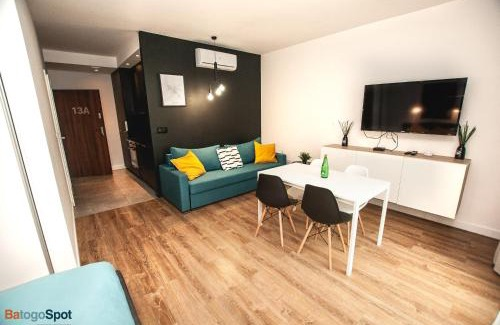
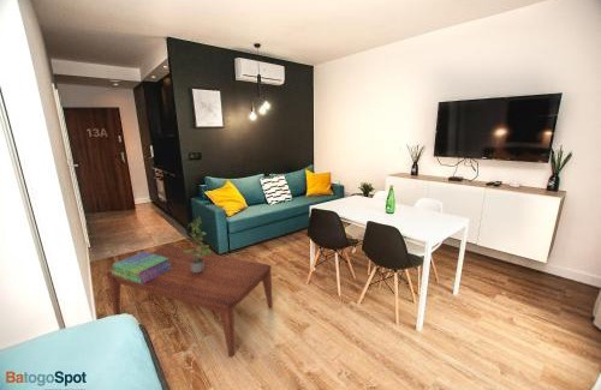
+ coffee table [106,245,273,359]
+ potted plant [183,216,213,272]
+ stack of books [111,251,172,284]
